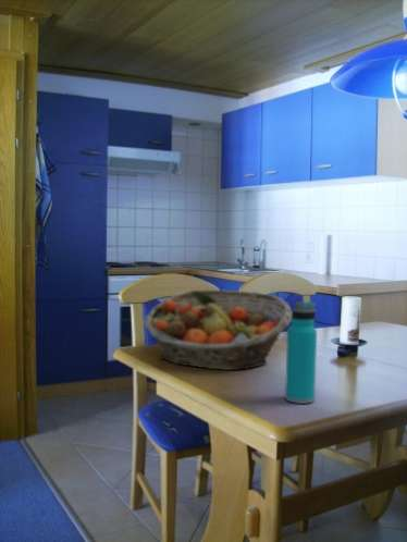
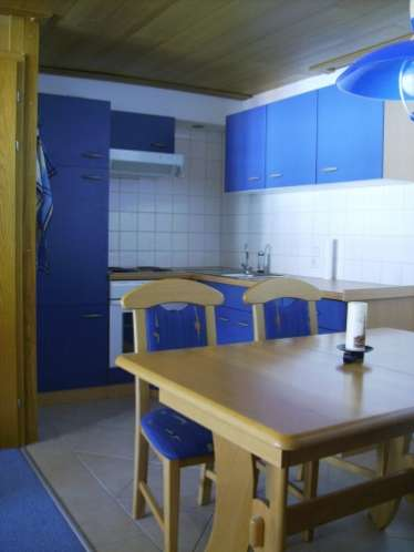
- water bottle [284,300,318,405]
- fruit basket [143,288,292,371]
